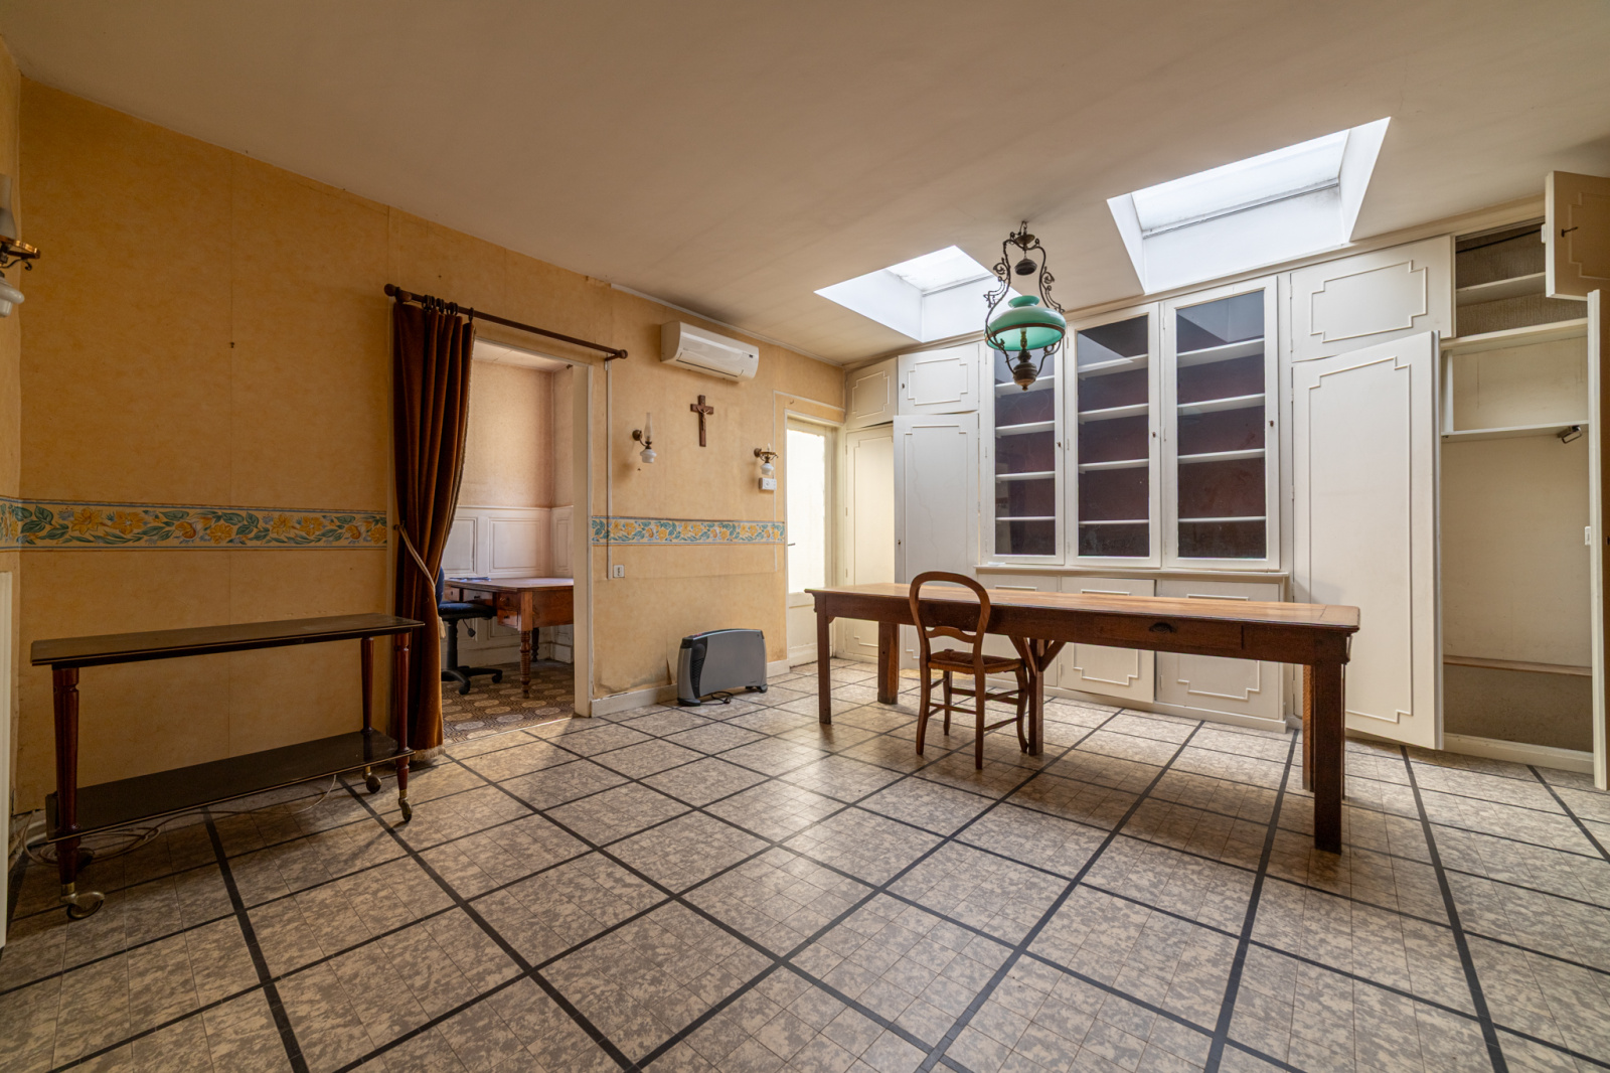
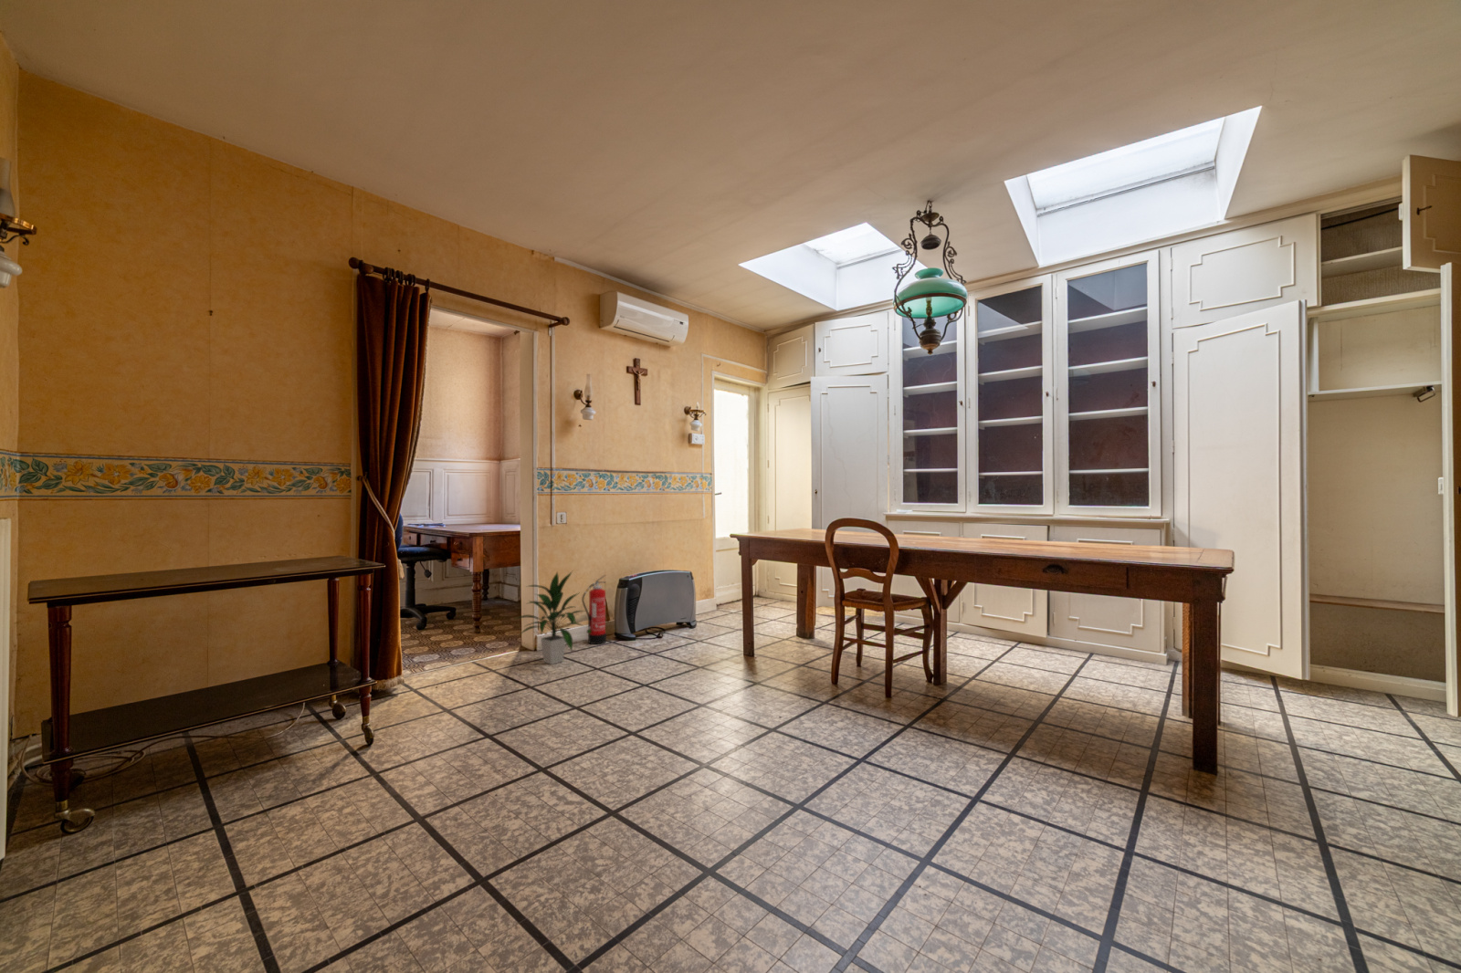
+ fire extinguisher [581,574,607,645]
+ indoor plant [514,570,587,666]
